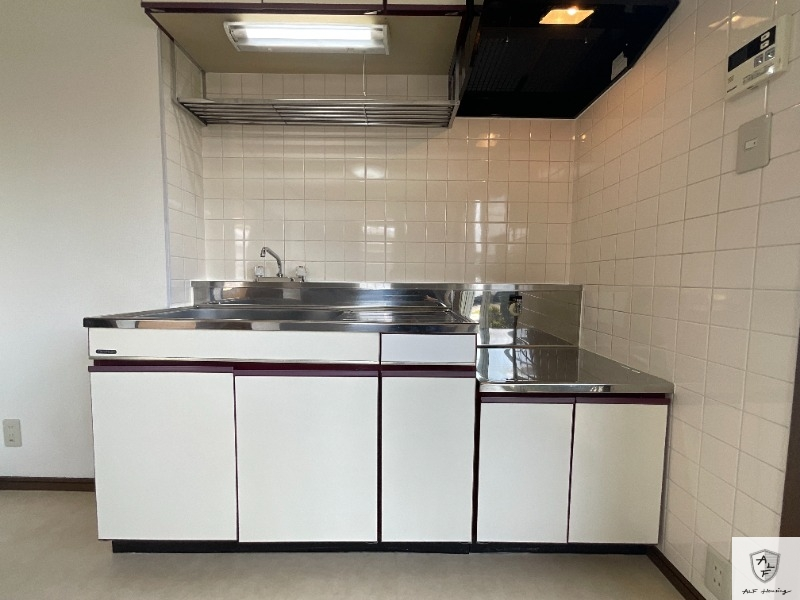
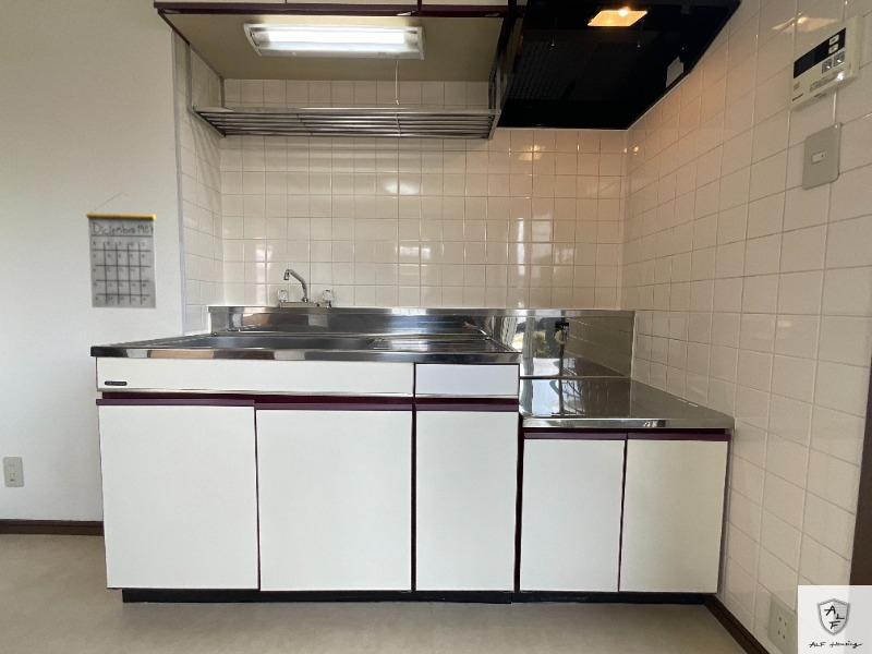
+ calendar [85,191,158,310]
